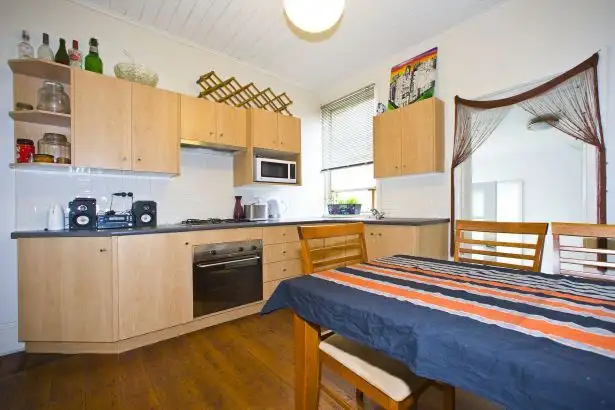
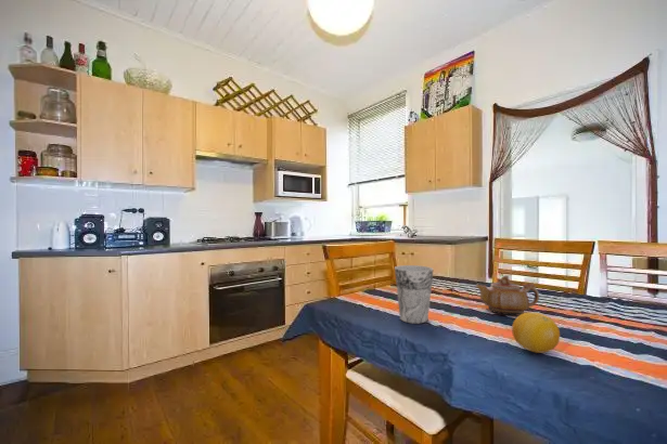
+ fruit [511,311,561,354]
+ cup [394,264,435,325]
+ teapot [475,275,540,316]
